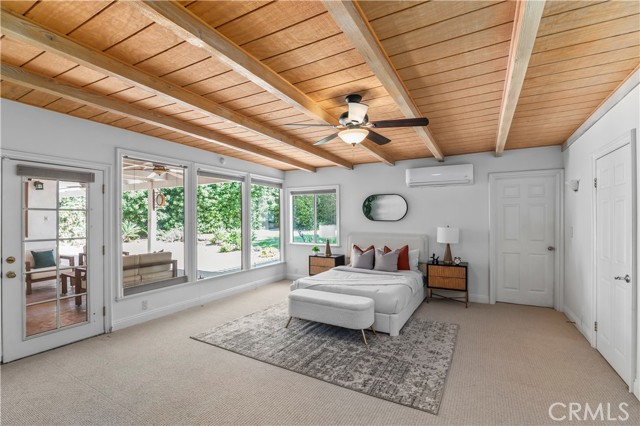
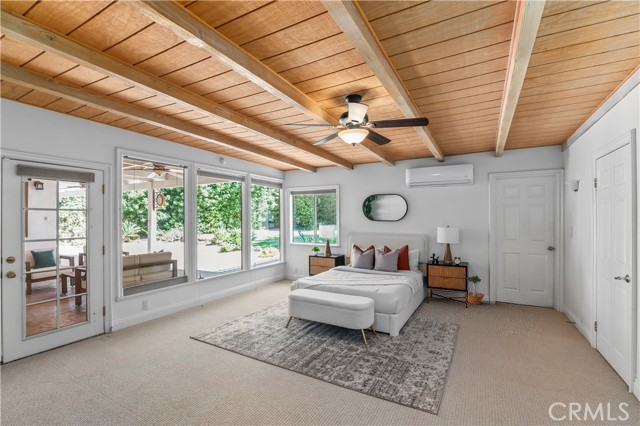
+ potted tree [463,272,486,305]
